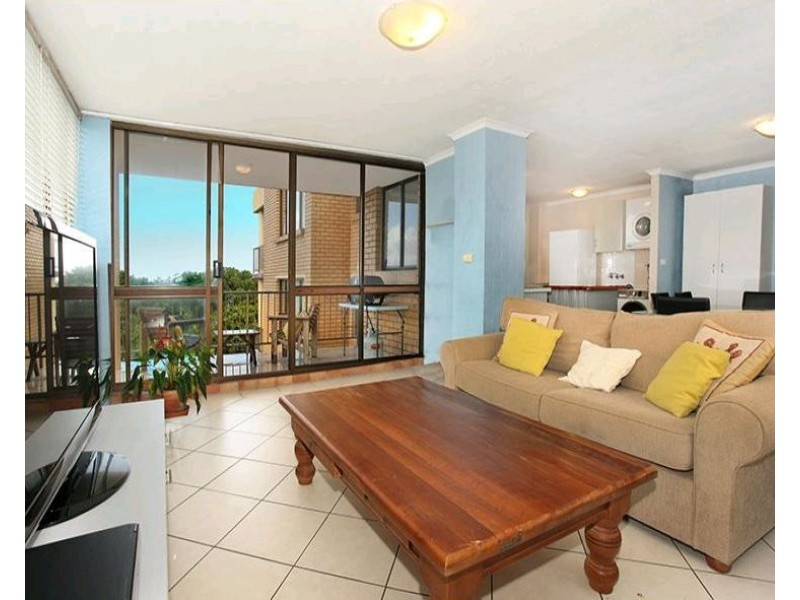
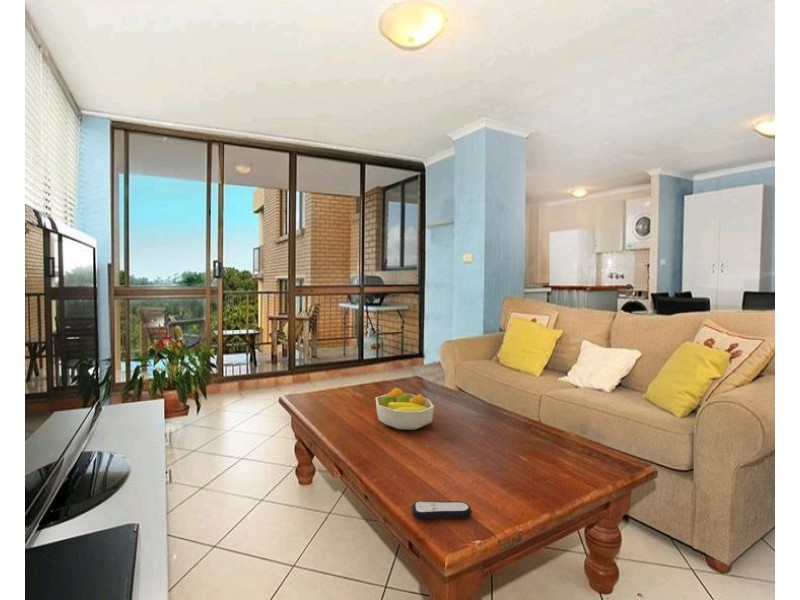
+ fruit bowl [375,387,435,431]
+ remote control [411,500,472,520]
